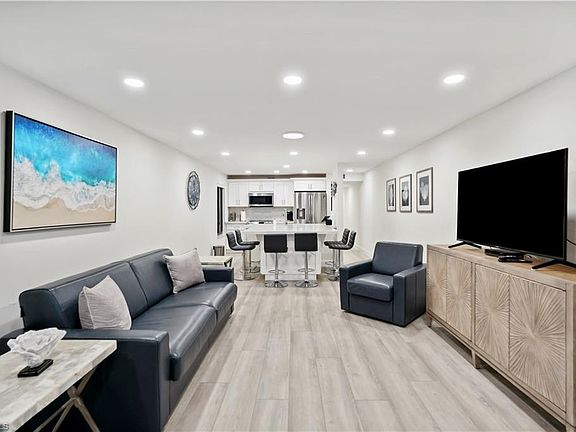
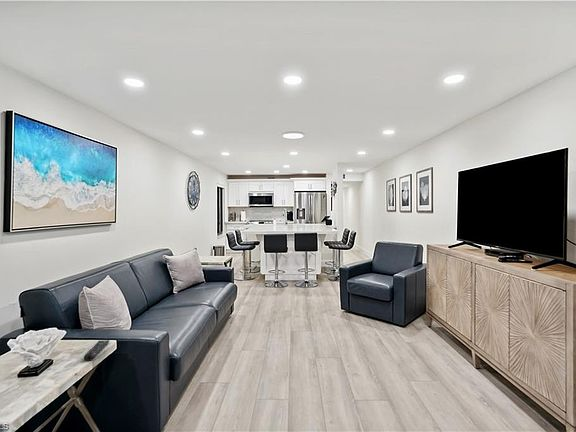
+ remote control [83,339,110,362]
